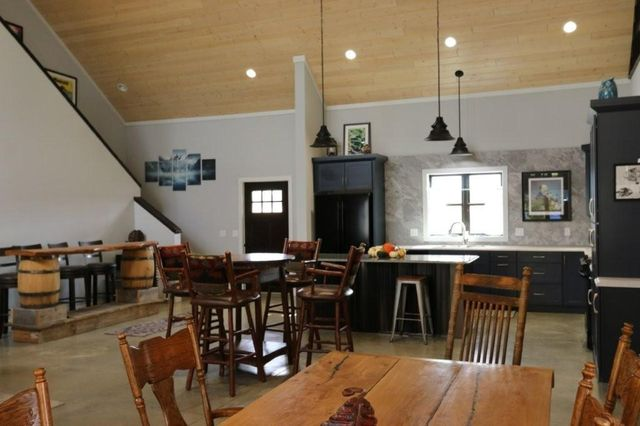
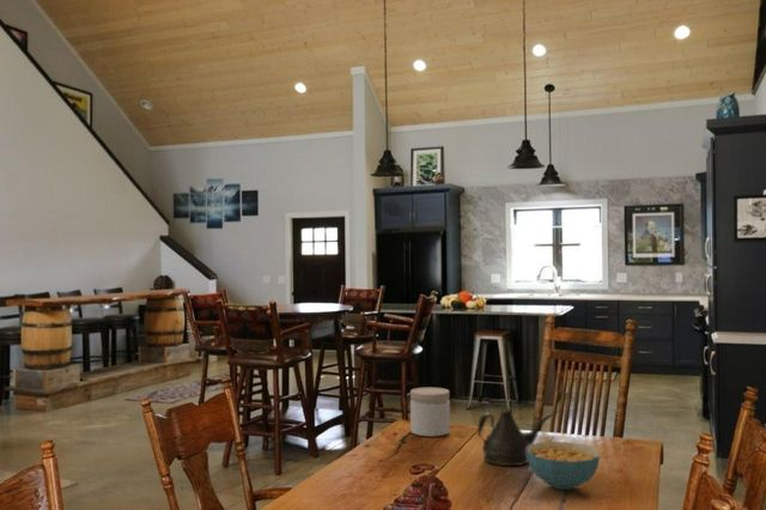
+ jar [409,387,451,438]
+ cereal bowl [527,441,601,491]
+ teapot [476,411,554,467]
